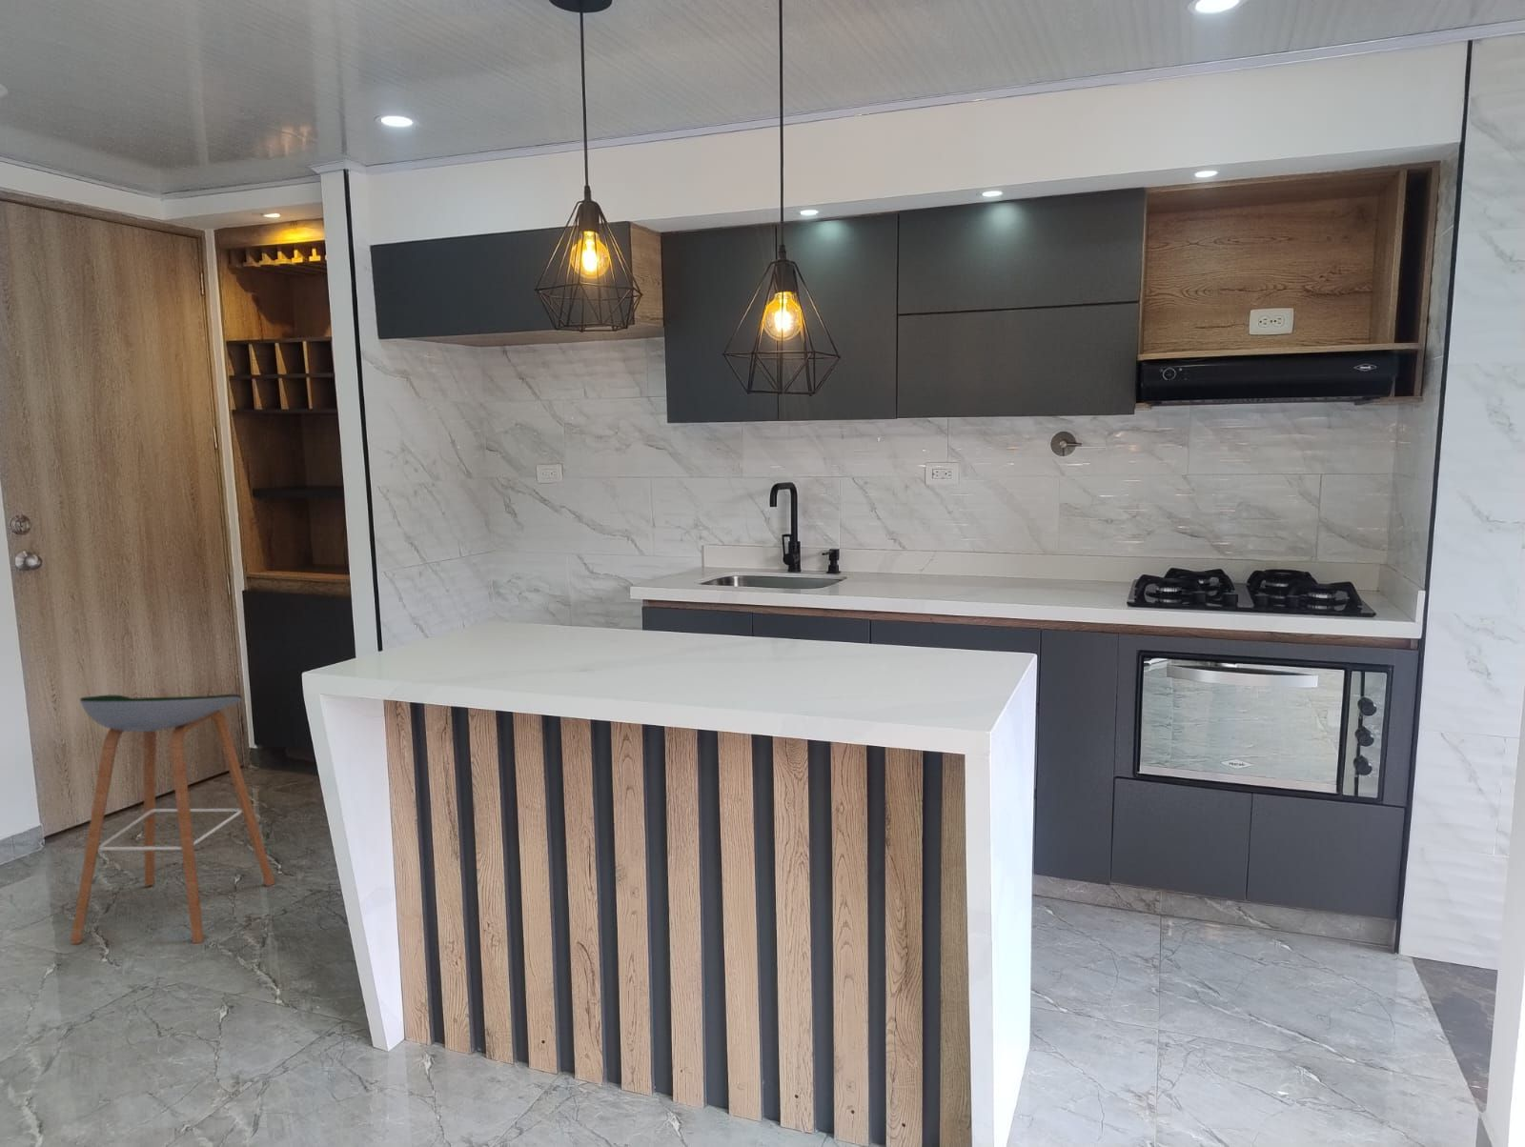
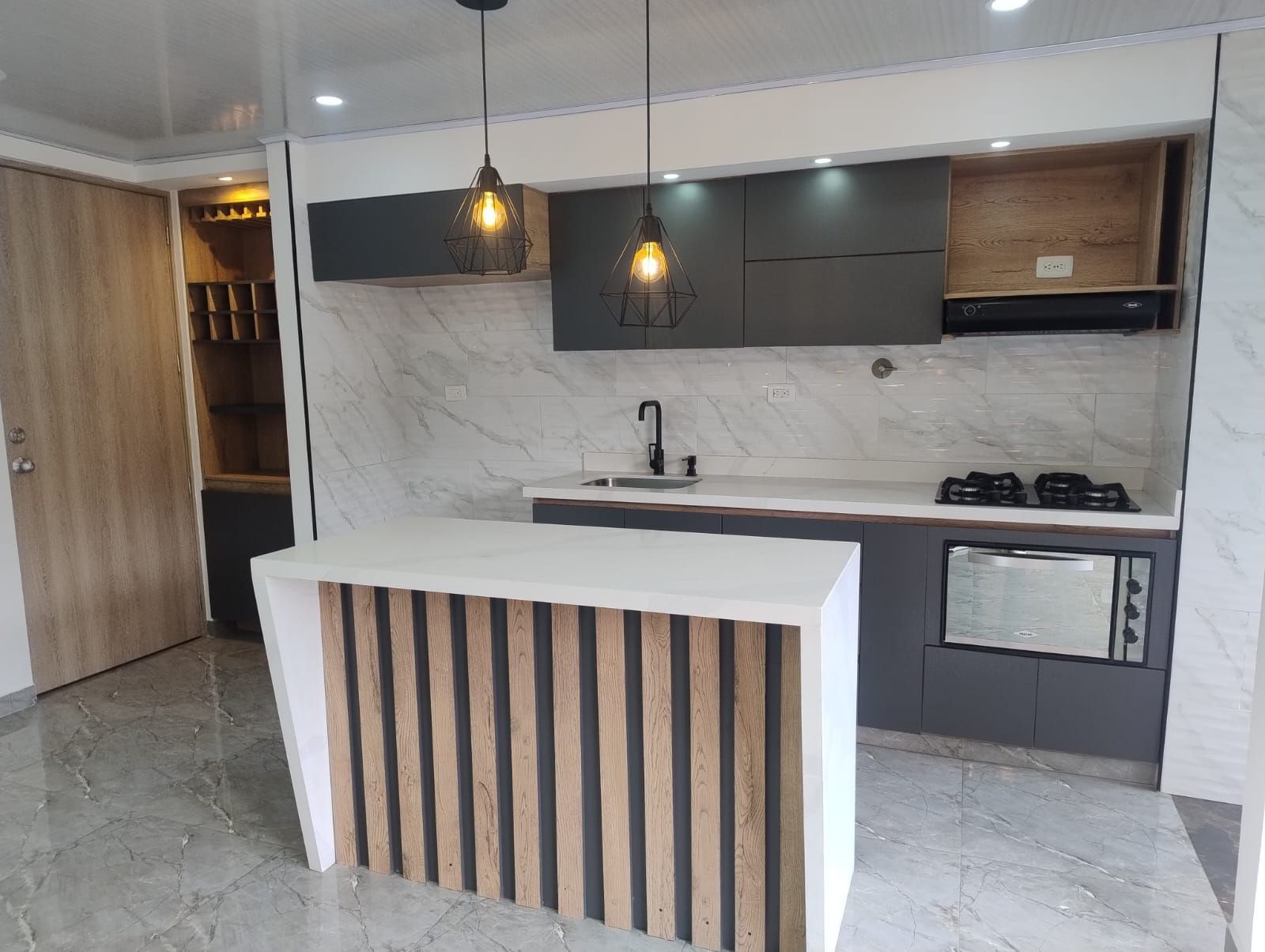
- bar stool [70,694,275,945]
